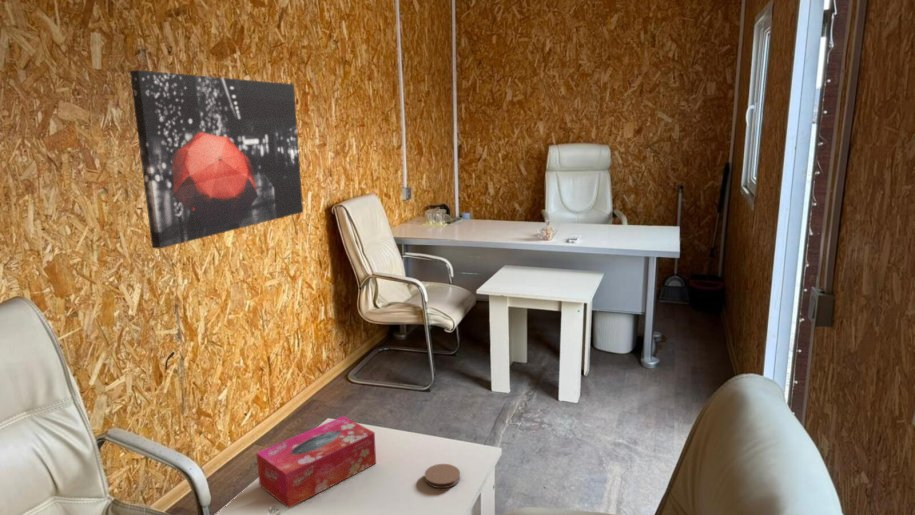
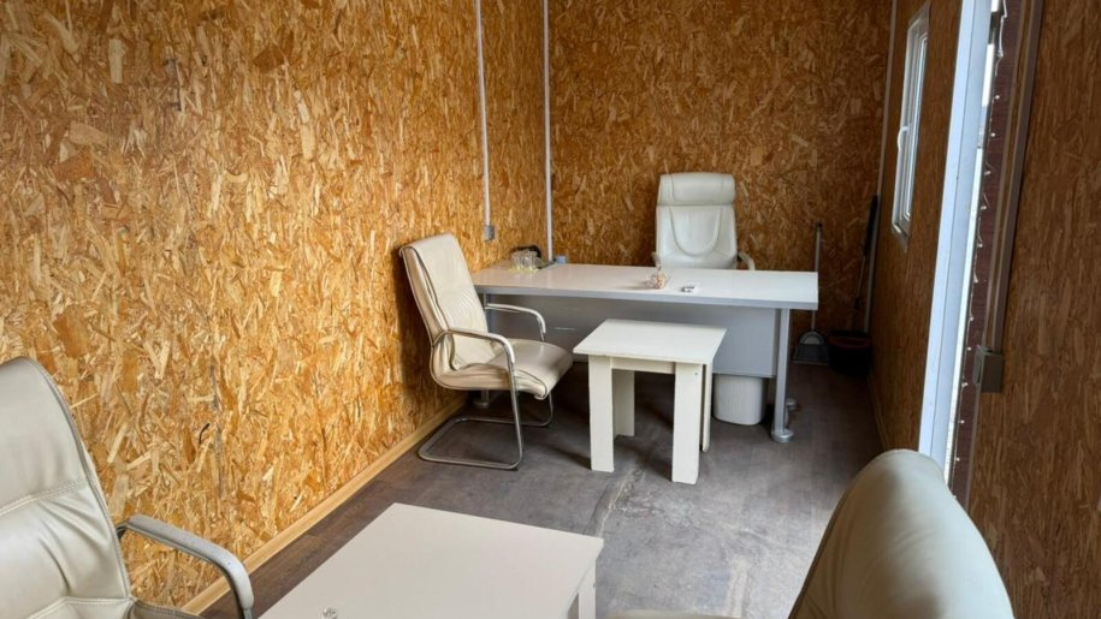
- coaster [424,463,461,489]
- wall art [129,69,304,249]
- tissue box [255,415,377,509]
